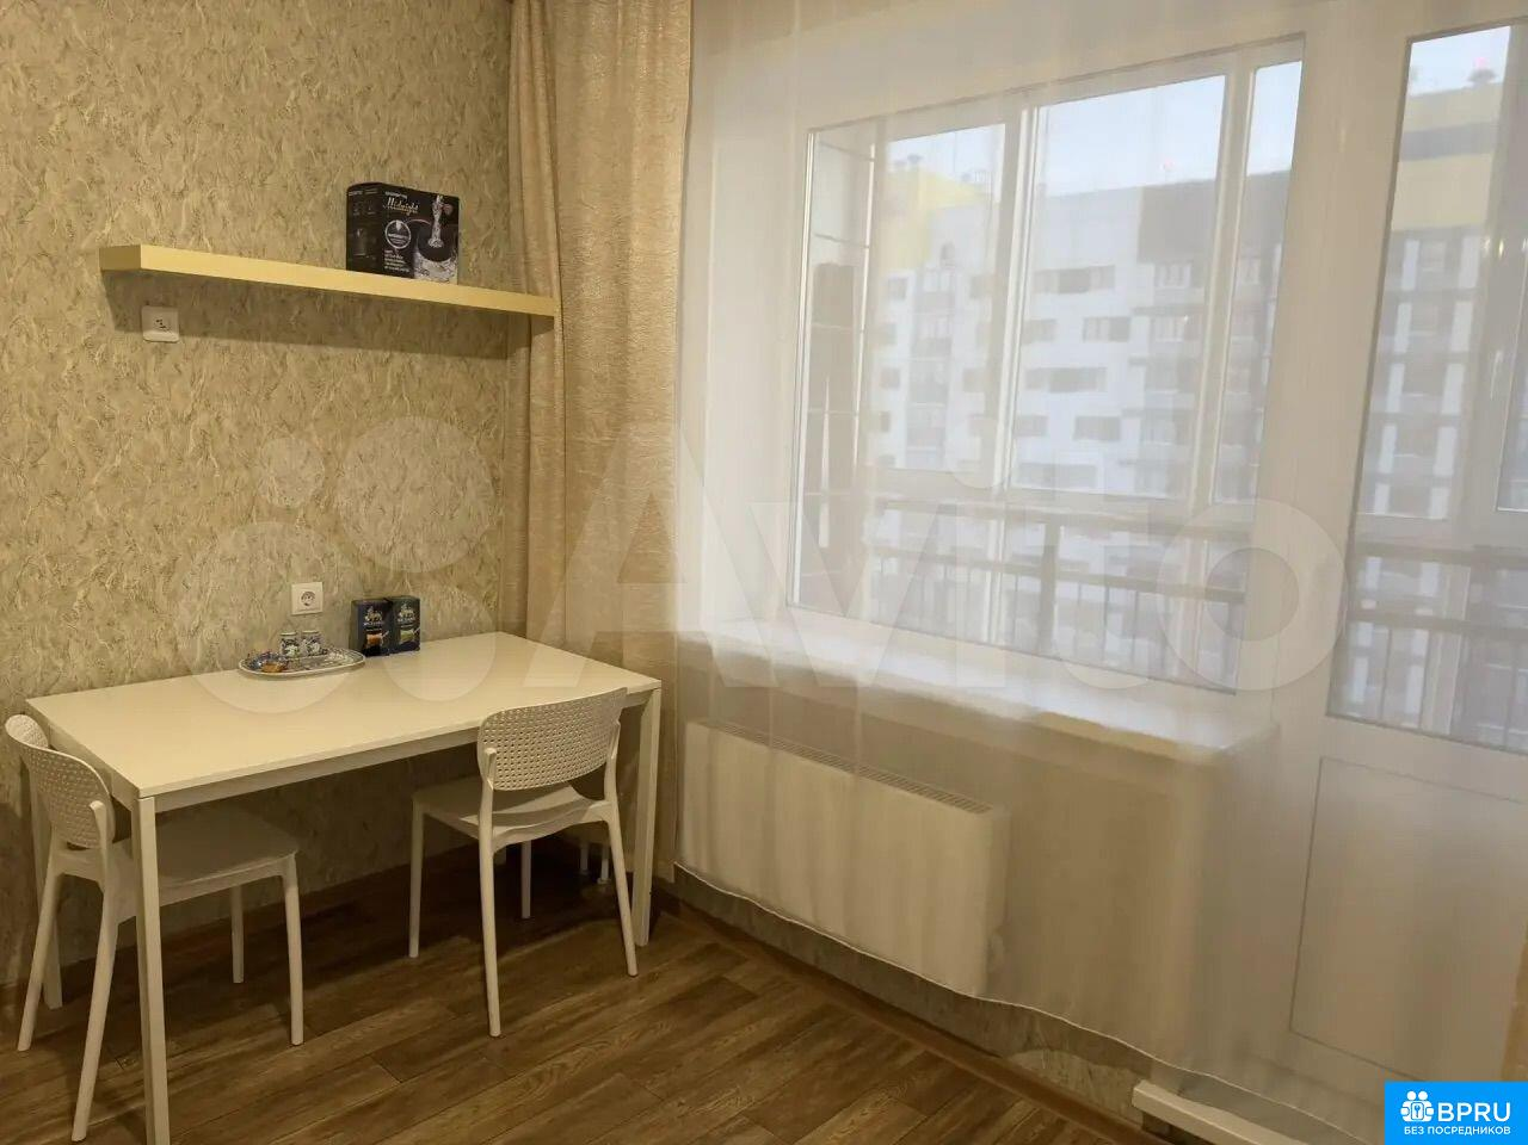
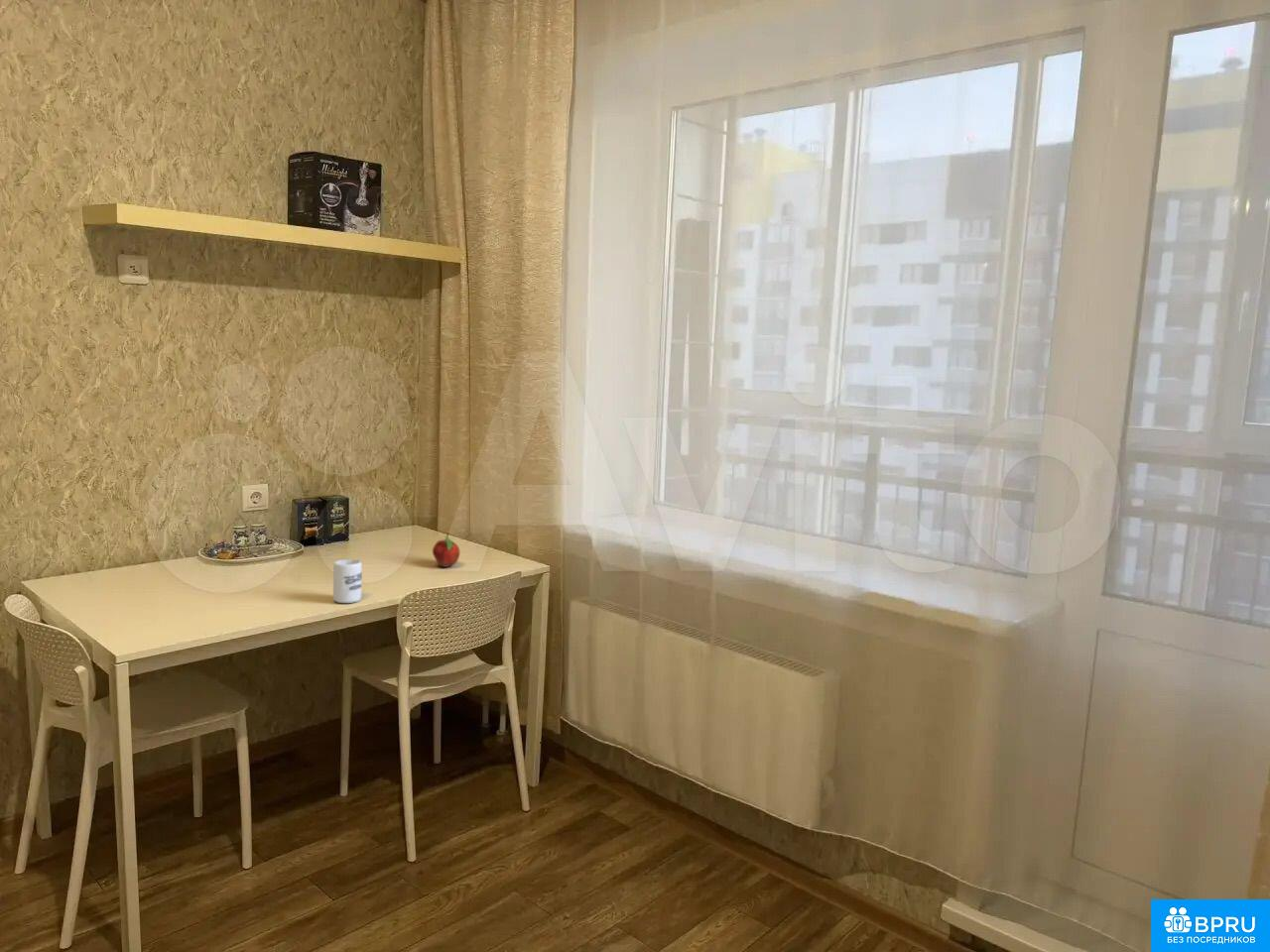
+ fruit [432,533,461,568]
+ cup [332,558,363,604]
